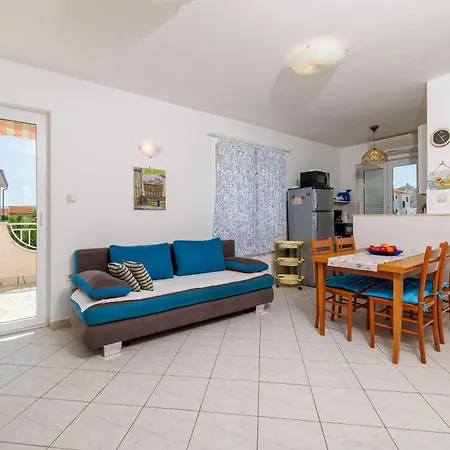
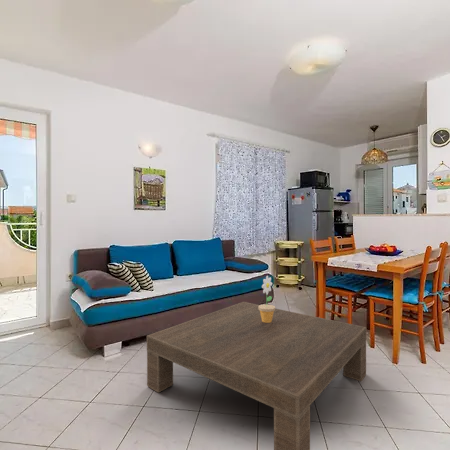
+ coffee table [146,301,367,450]
+ potted flower [258,275,276,323]
